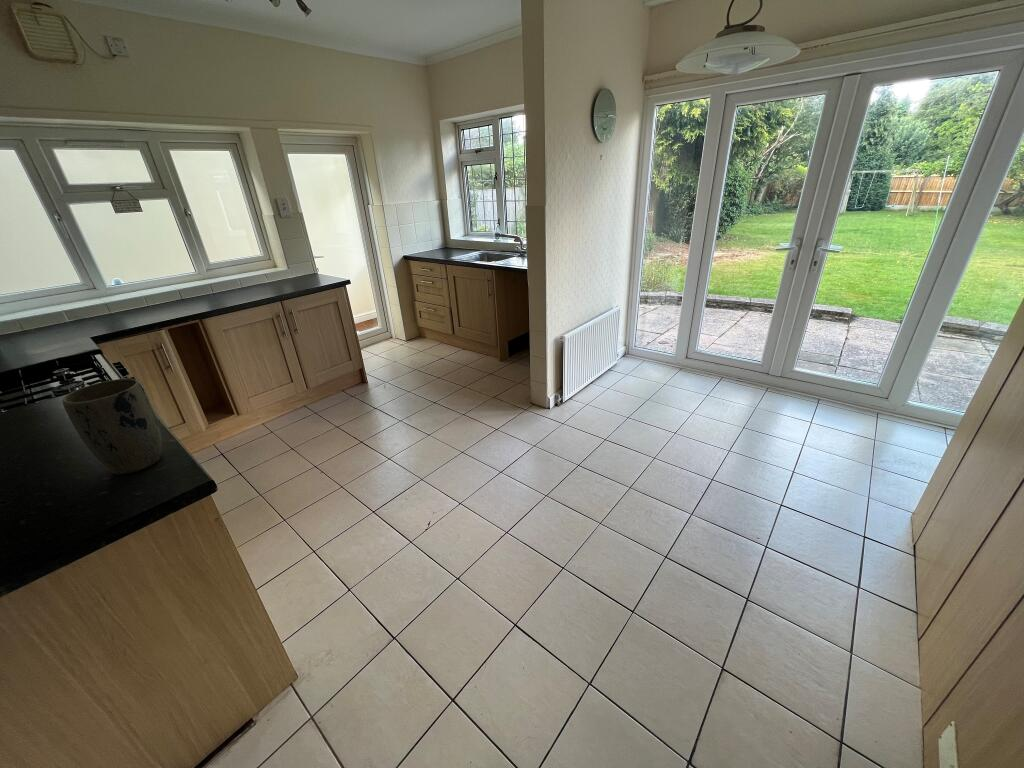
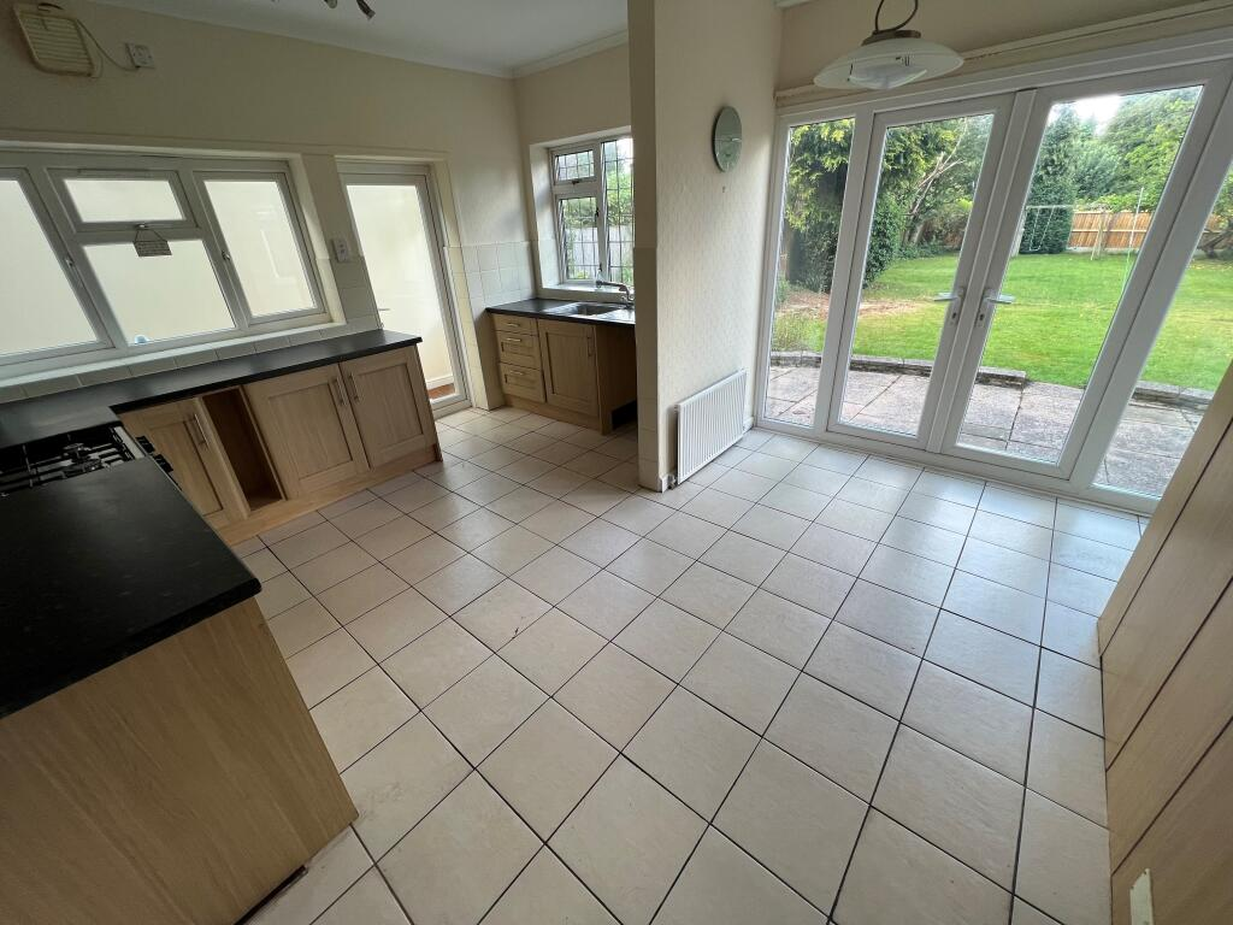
- plant pot [61,377,163,475]
